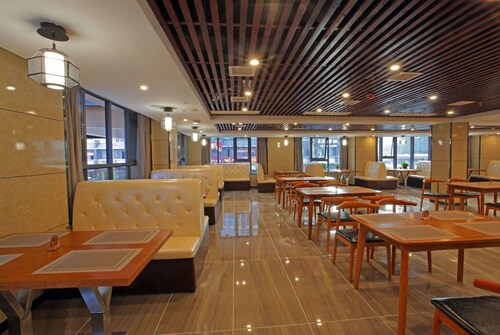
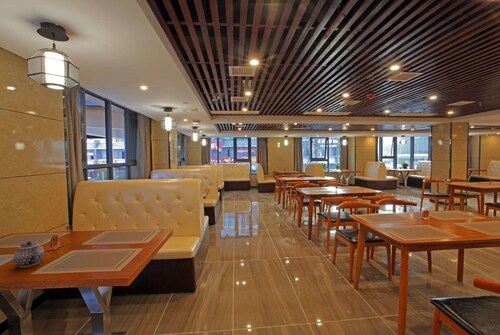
+ teapot [12,241,45,268]
